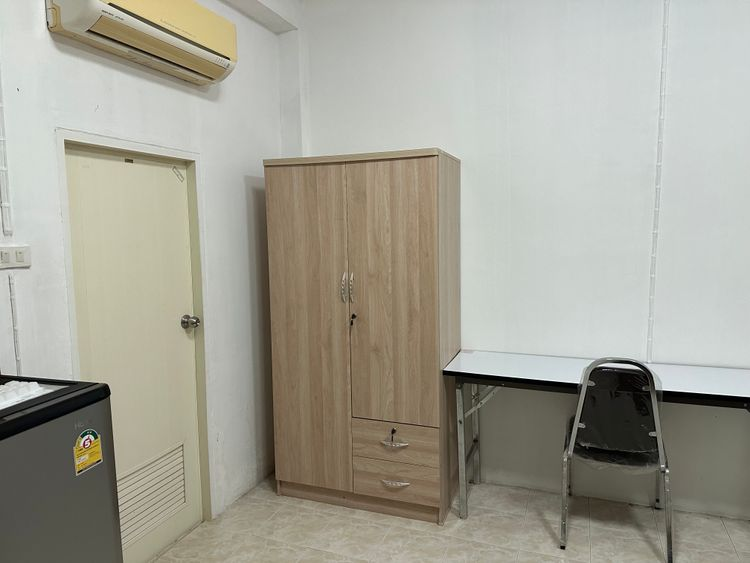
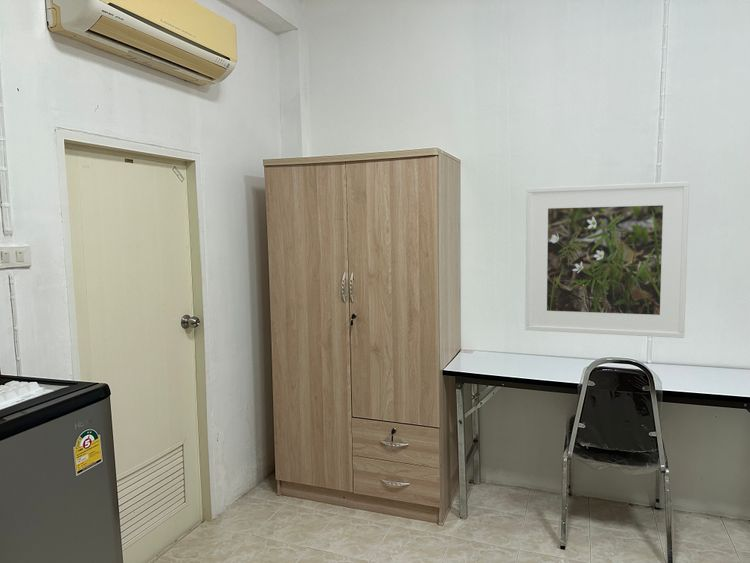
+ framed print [524,181,690,339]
